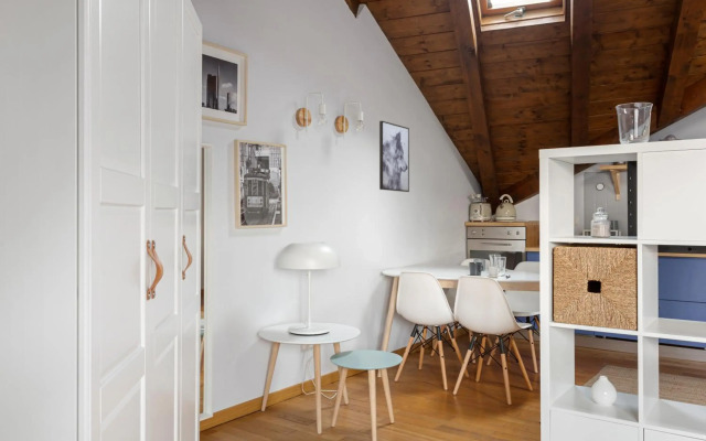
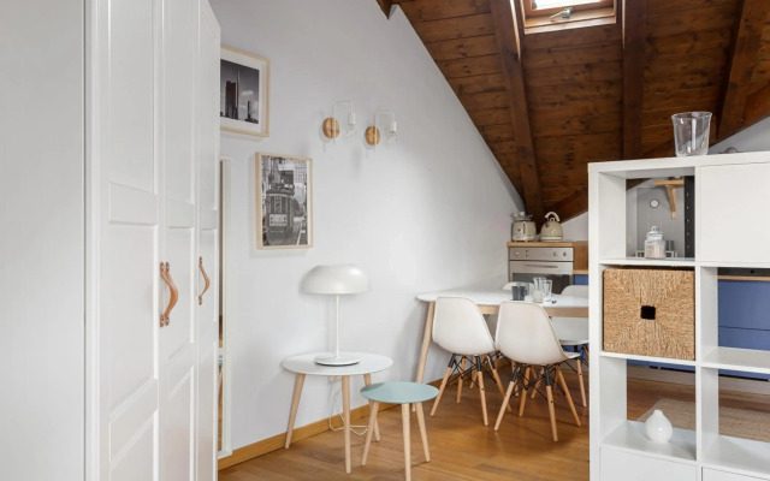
- wall art [378,120,410,193]
